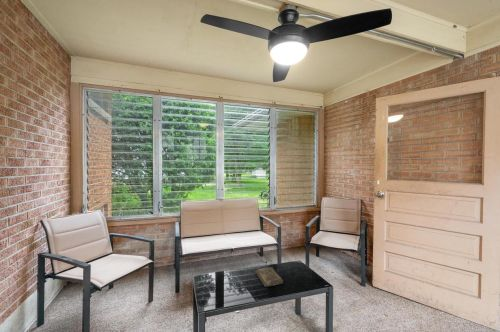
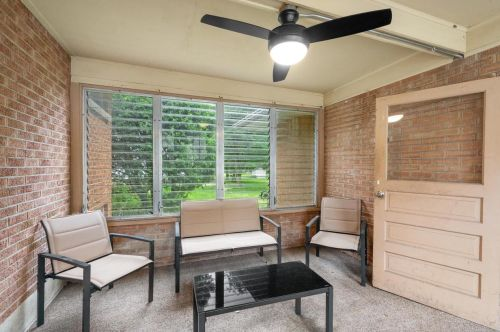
- book [254,266,284,288]
